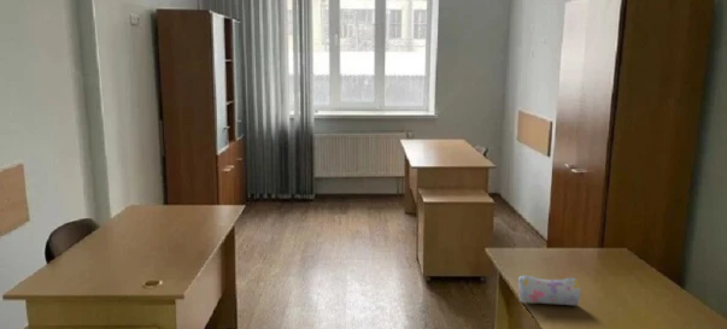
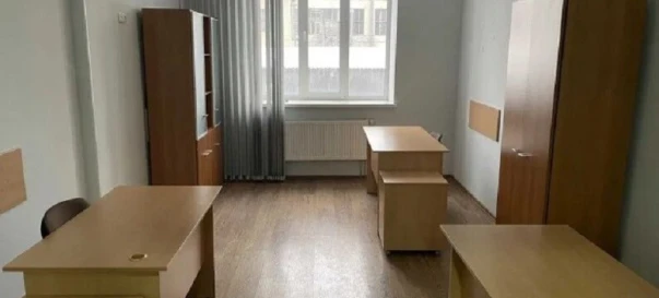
- pencil case [517,274,581,306]
